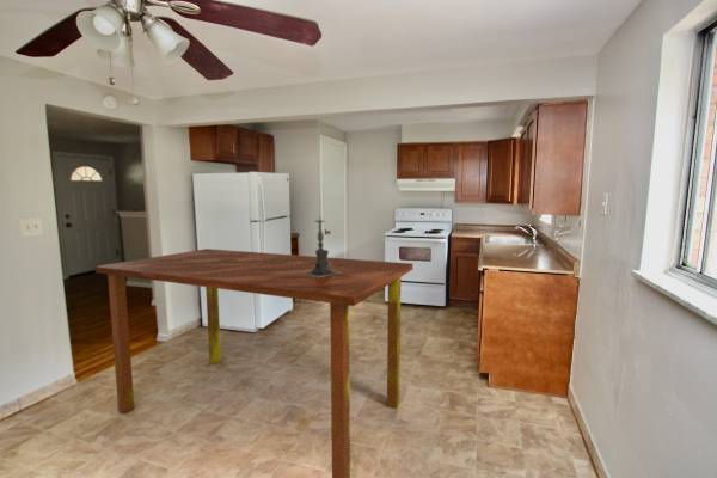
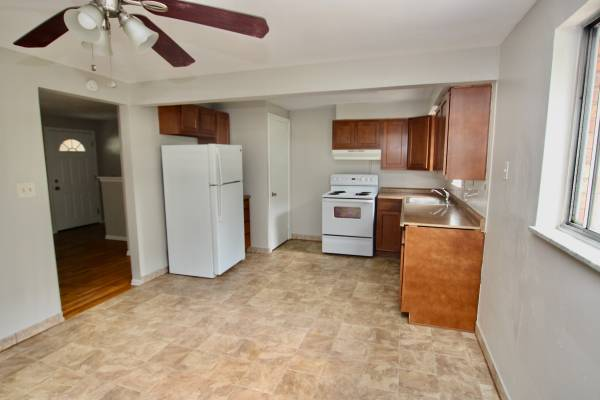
- candle holder [302,217,342,278]
- dining table [93,247,413,478]
